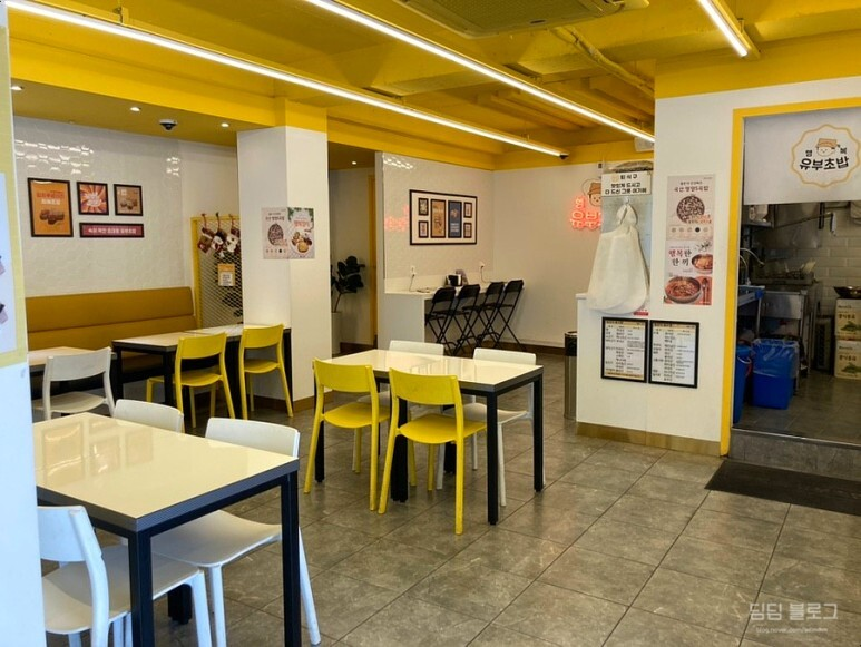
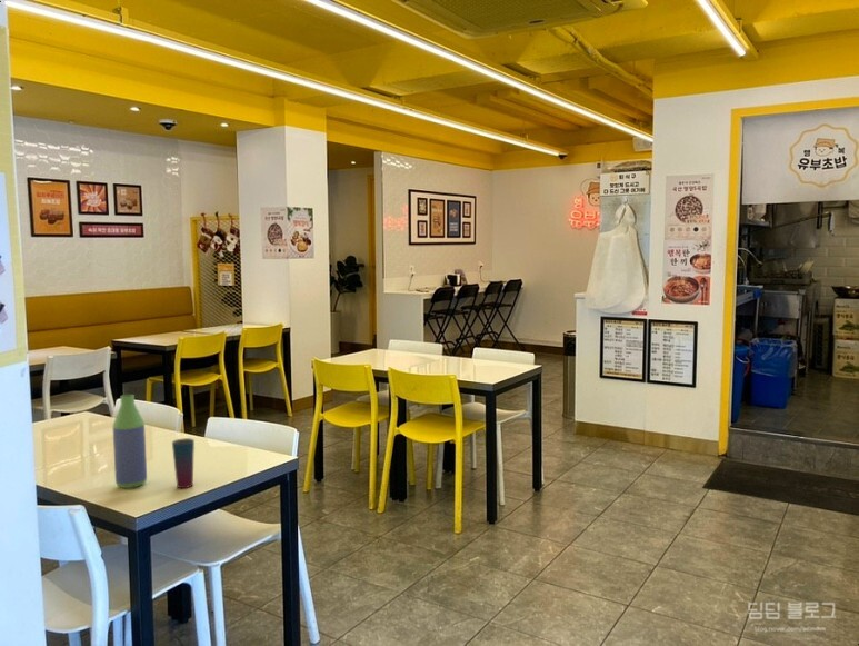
+ cup [171,437,196,489]
+ bottle [112,394,148,489]
